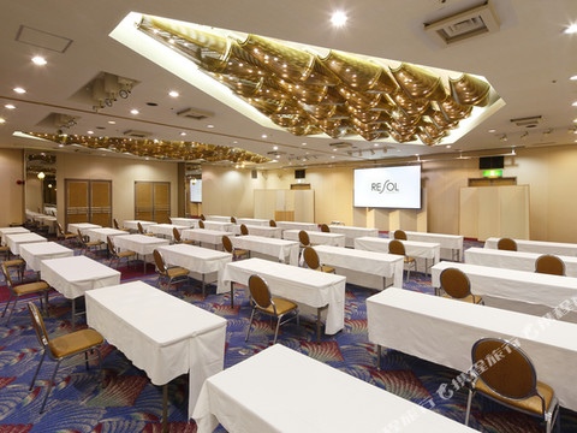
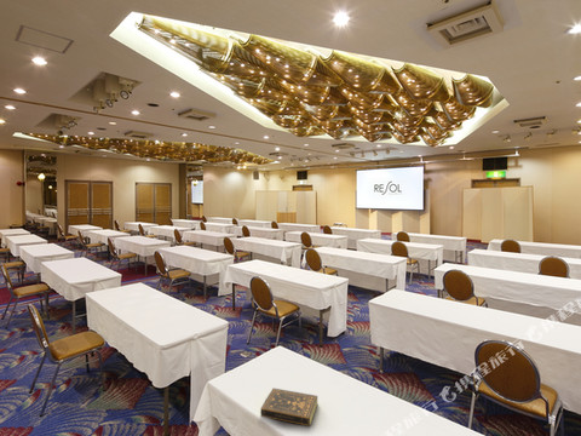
+ book [259,386,318,428]
